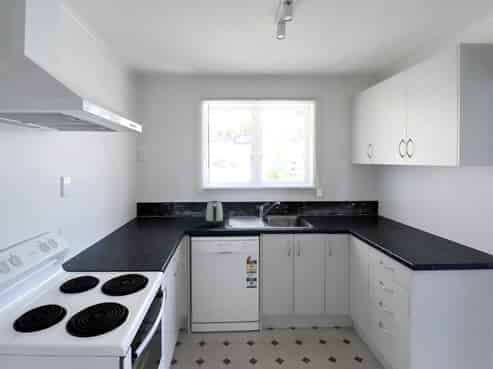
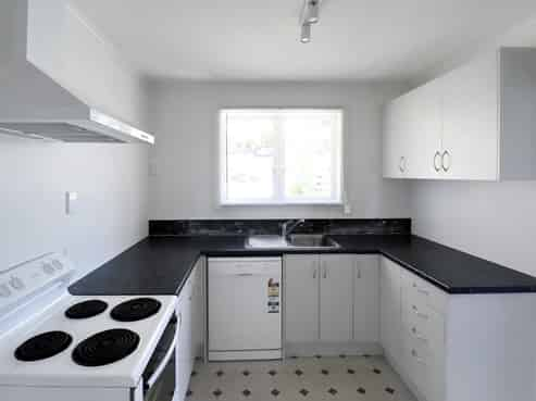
- kettle [205,199,224,227]
